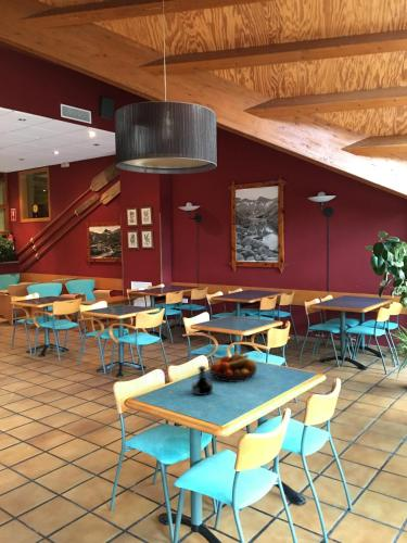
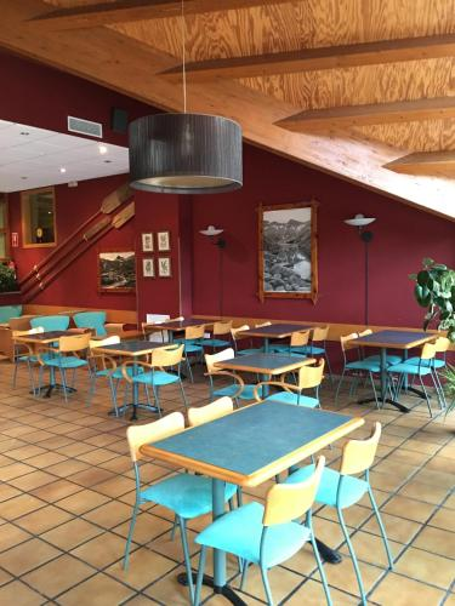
- tequila bottle [191,365,214,396]
- fruit bowl [208,350,258,383]
